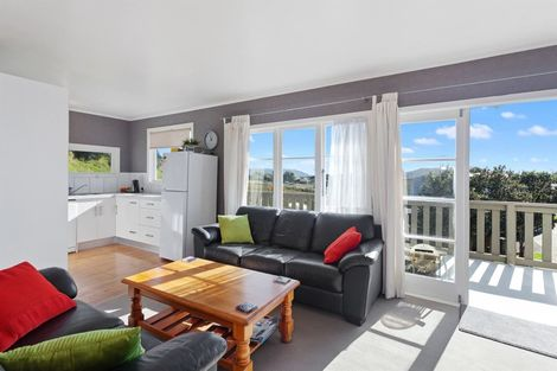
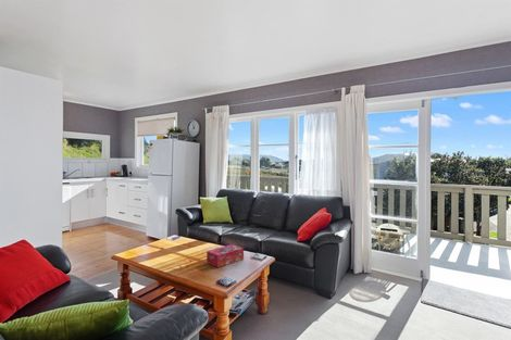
+ tissue box [205,243,245,268]
